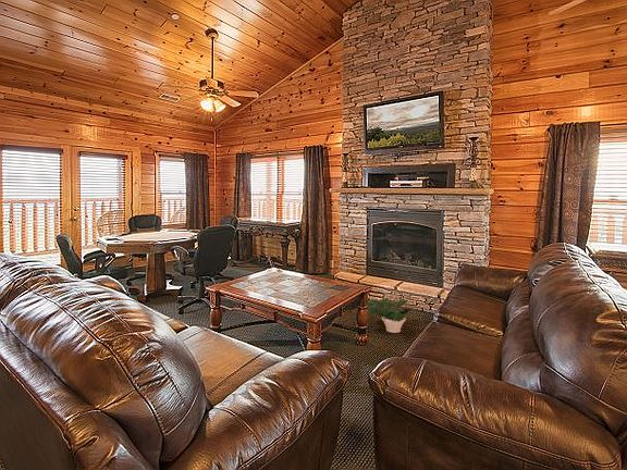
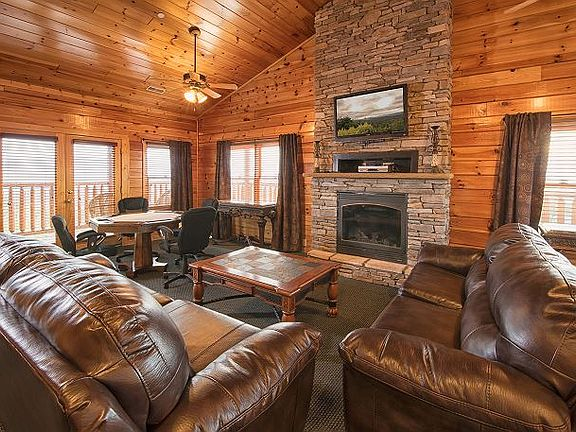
- potted plant [367,297,421,334]
